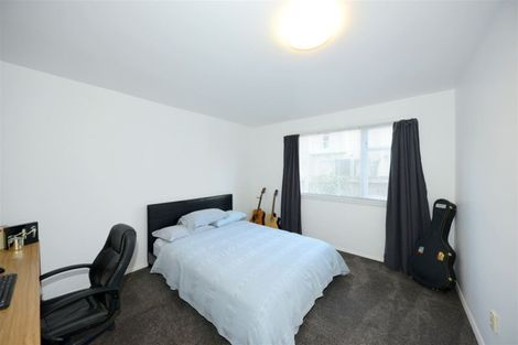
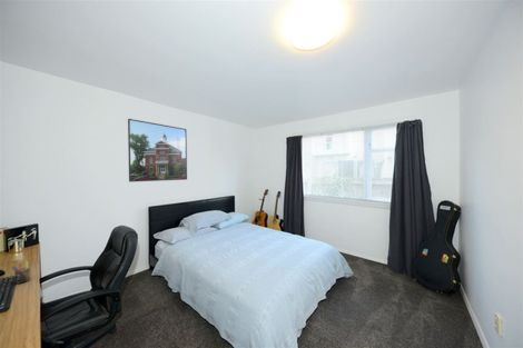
+ pen holder [10,260,34,286]
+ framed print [127,118,188,183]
